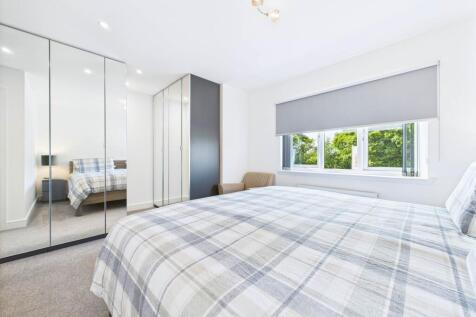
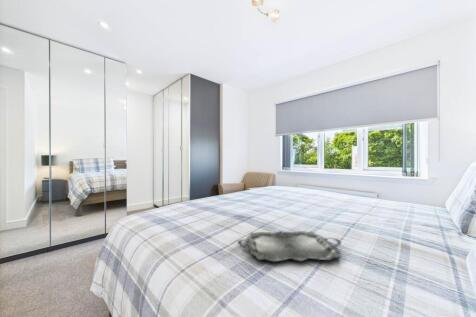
+ serving tray [236,230,342,263]
